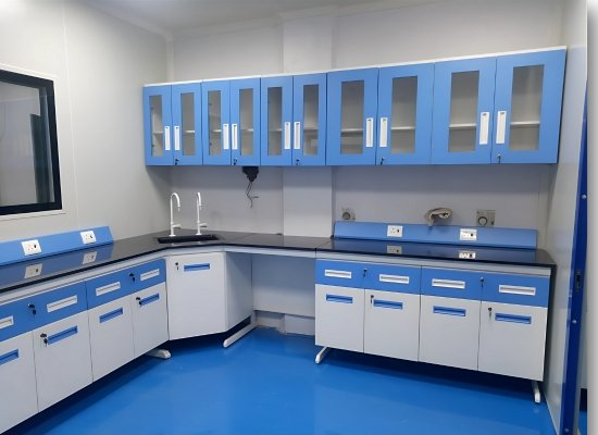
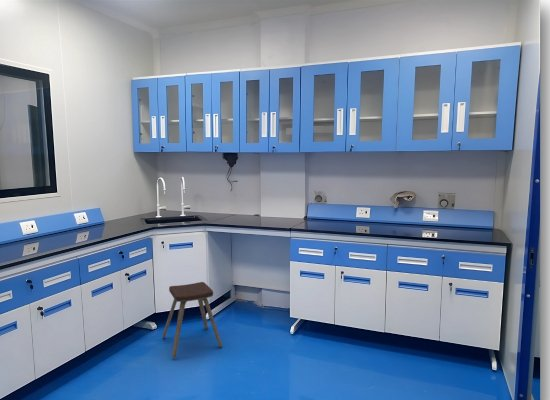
+ music stool [161,281,223,359]
